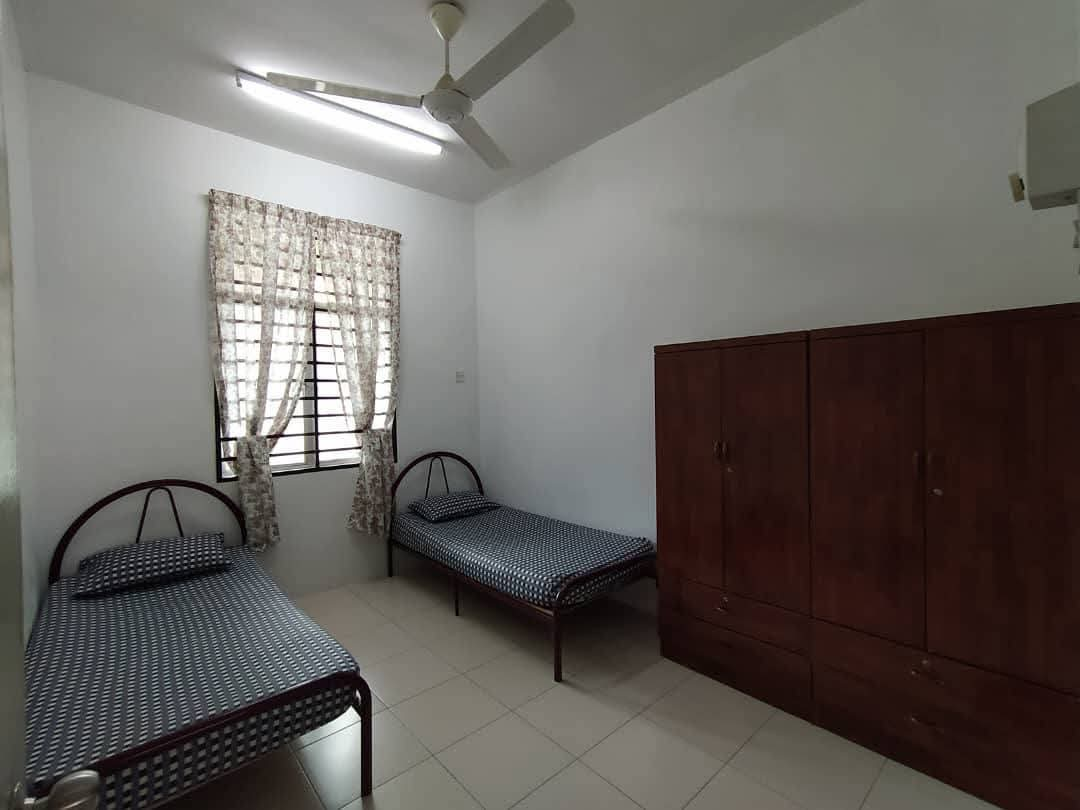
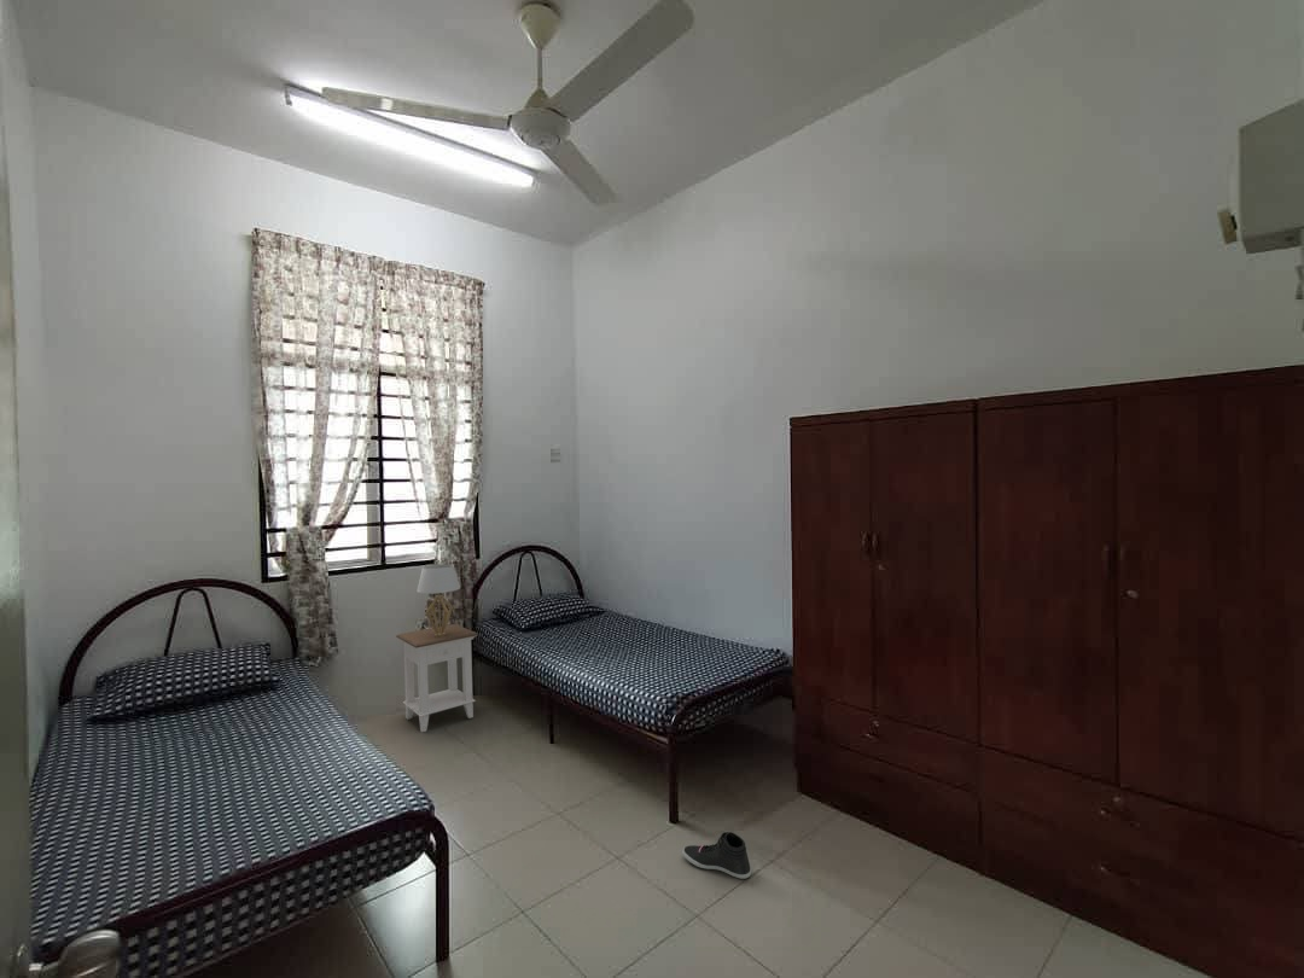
+ table lamp [415,563,461,636]
+ nightstand [395,623,479,733]
+ sneaker [681,831,752,880]
